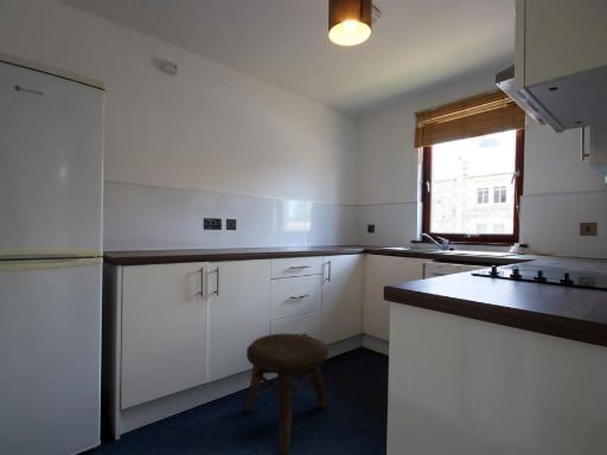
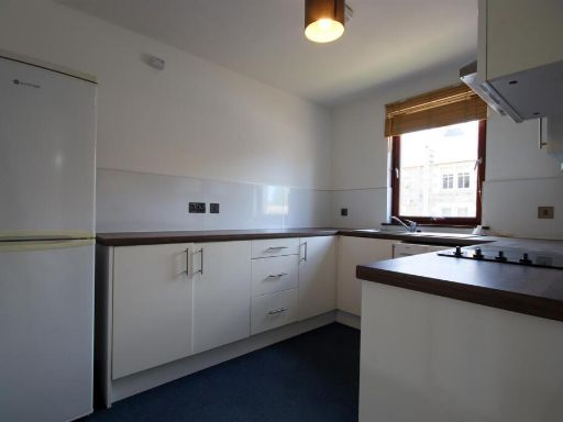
- stool [244,333,330,455]
